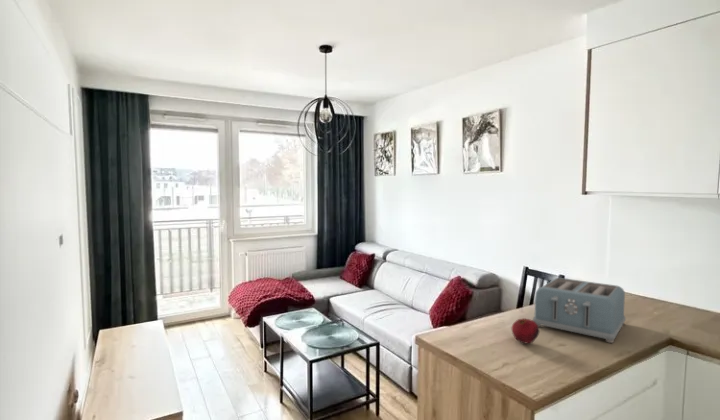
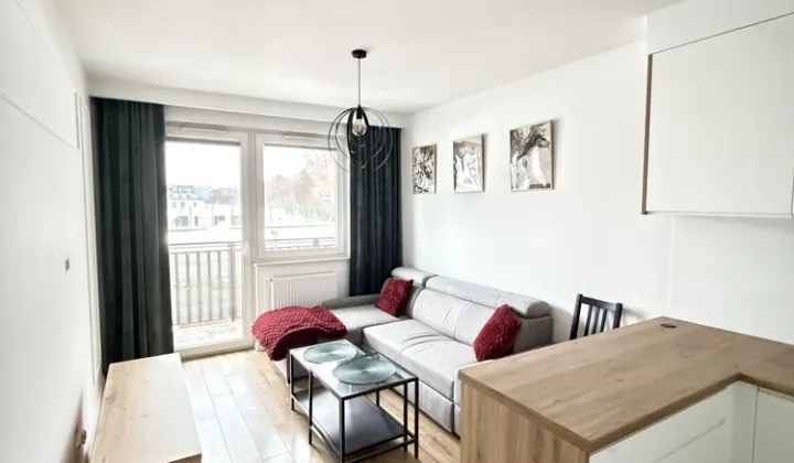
- fruit [511,318,541,344]
- toaster [532,277,627,344]
